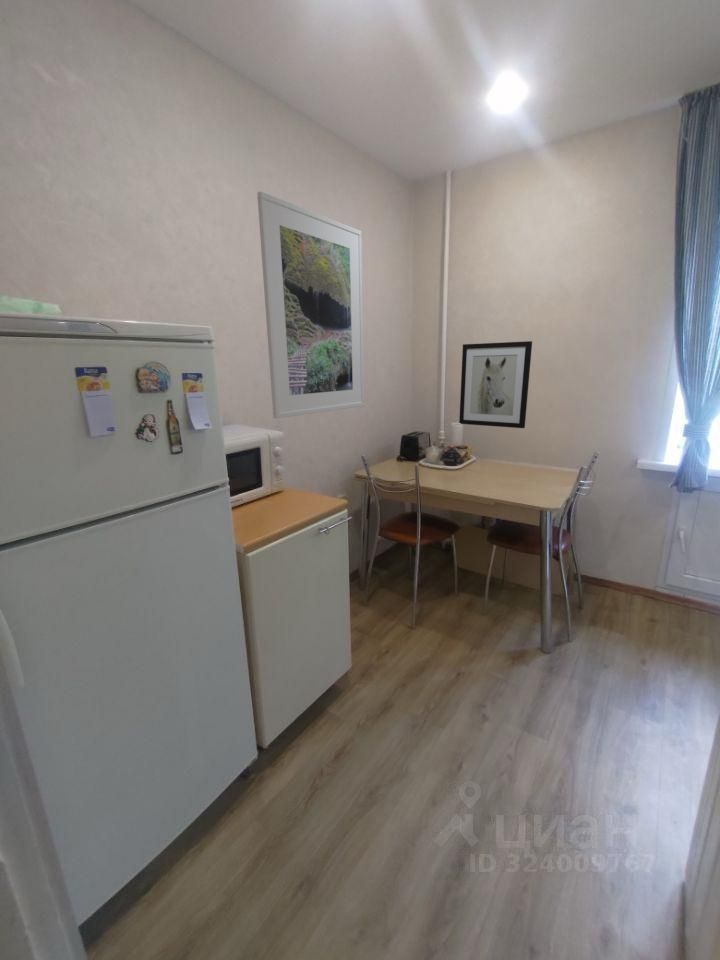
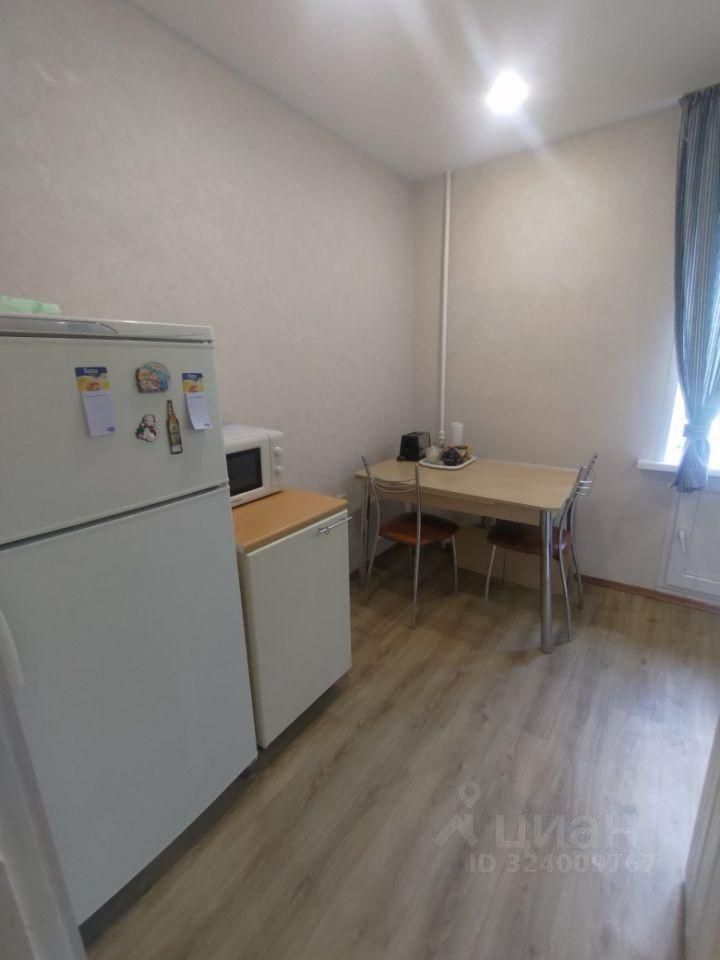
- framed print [256,191,365,419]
- wall art [458,340,533,429]
